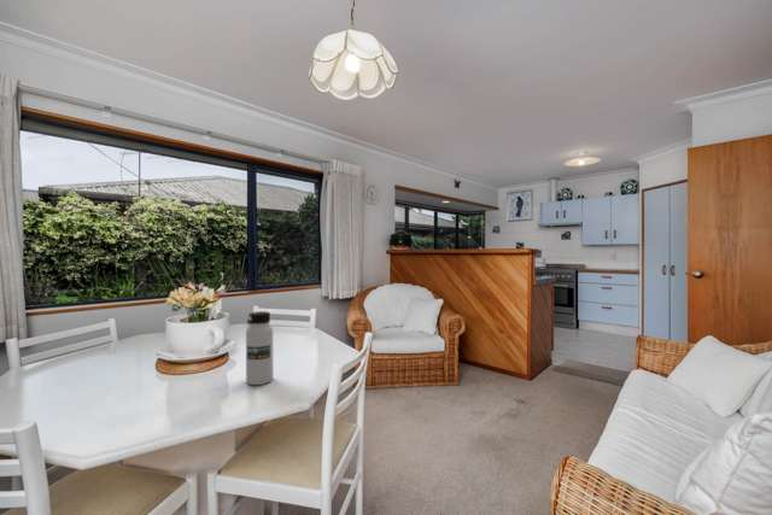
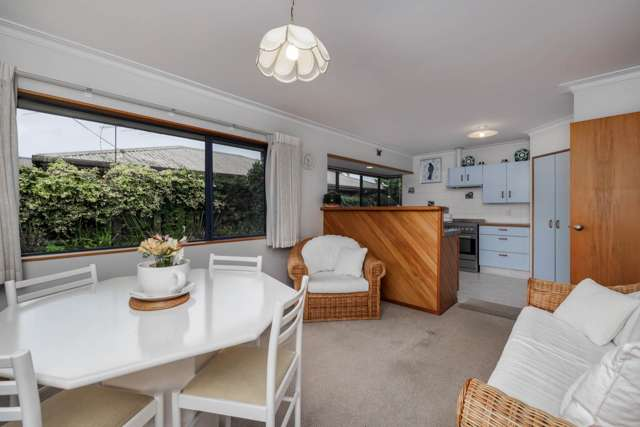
- water bottle [245,310,274,386]
